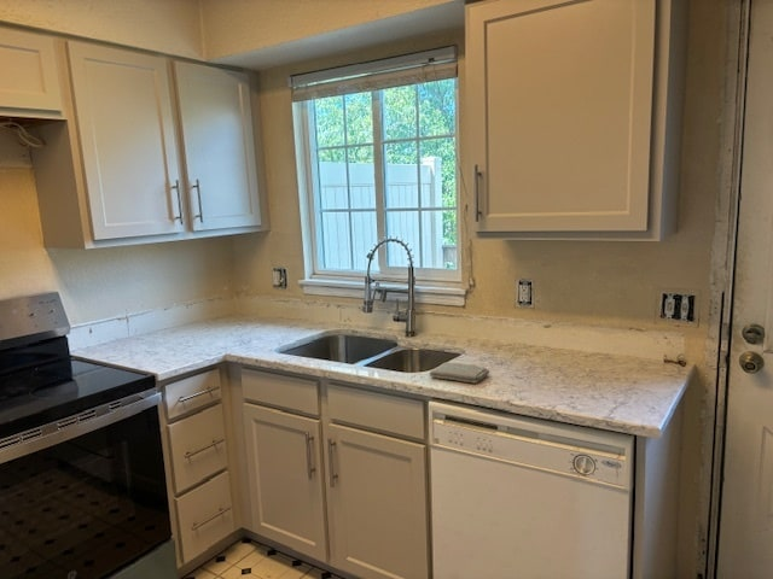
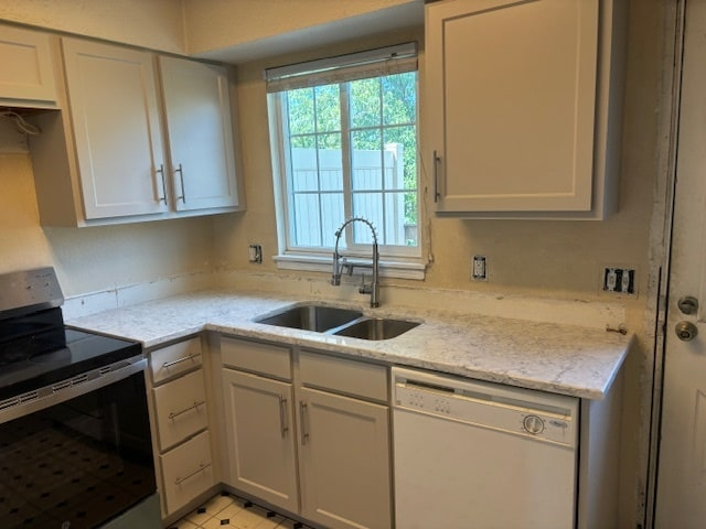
- washcloth [429,361,490,385]
